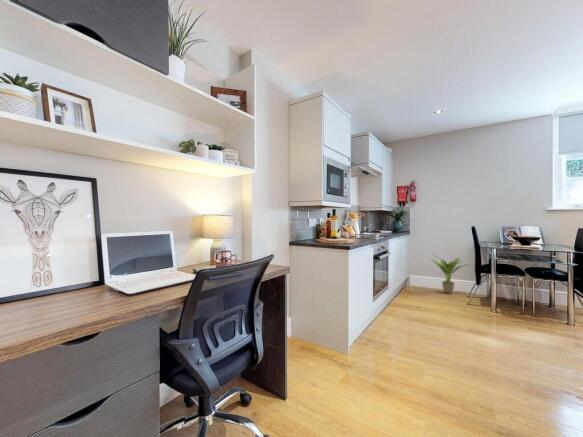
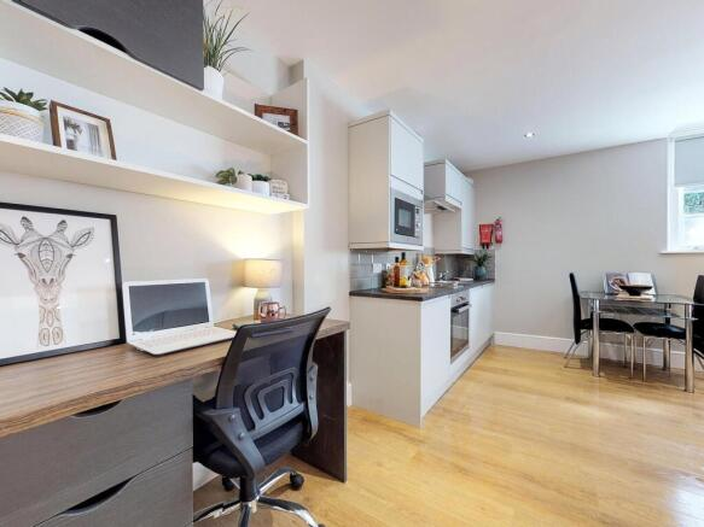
- potted plant [431,253,470,294]
